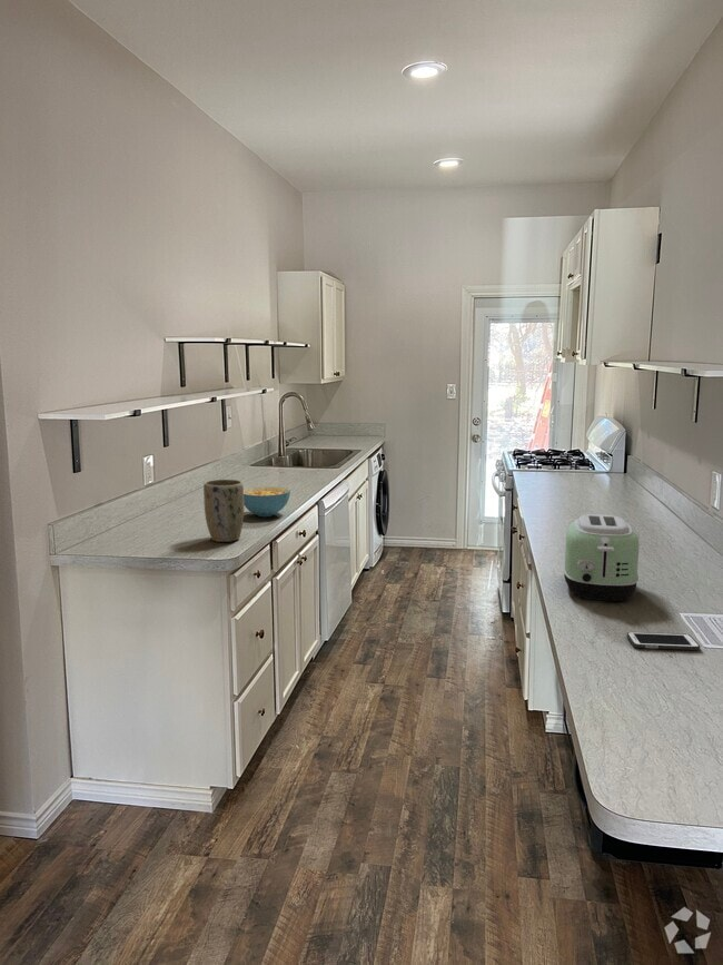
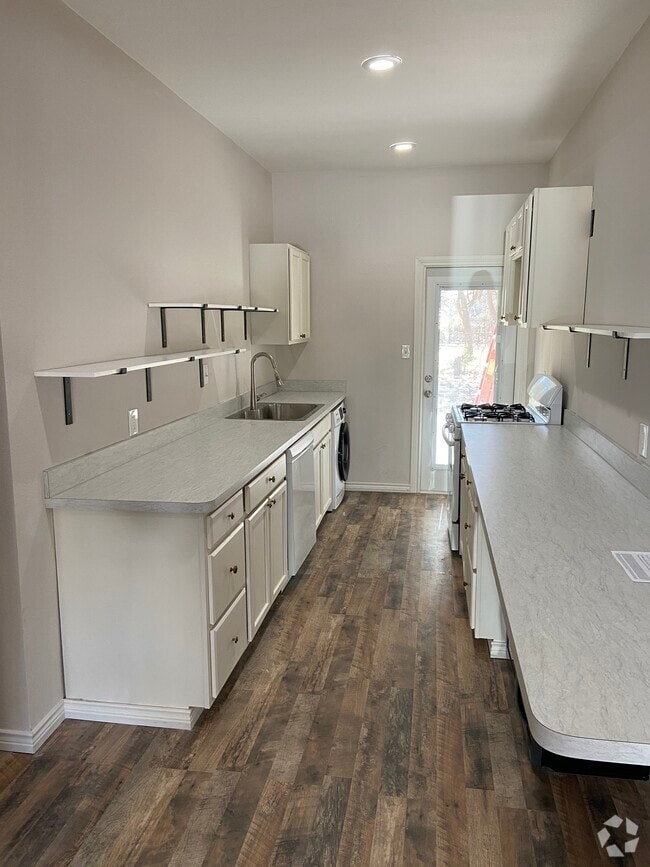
- cereal bowl [244,485,291,518]
- plant pot [202,479,245,543]
- cell phone [626,631,701,651]
- toaster [562,513,640,602]
